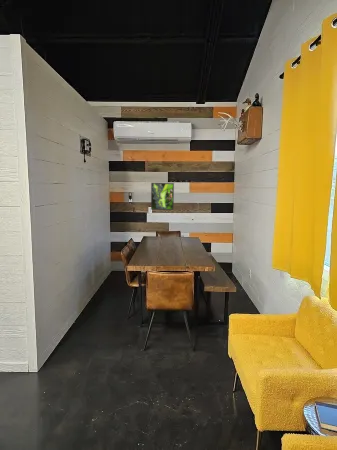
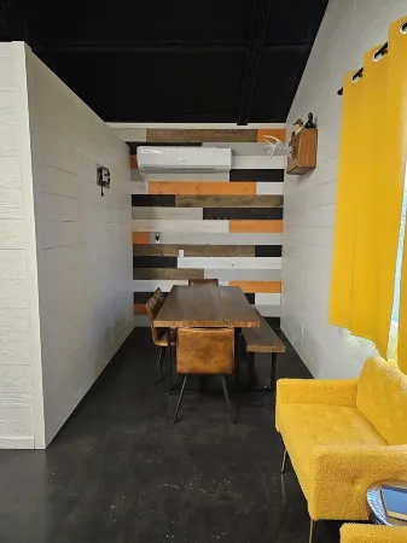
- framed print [150,182,175,211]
